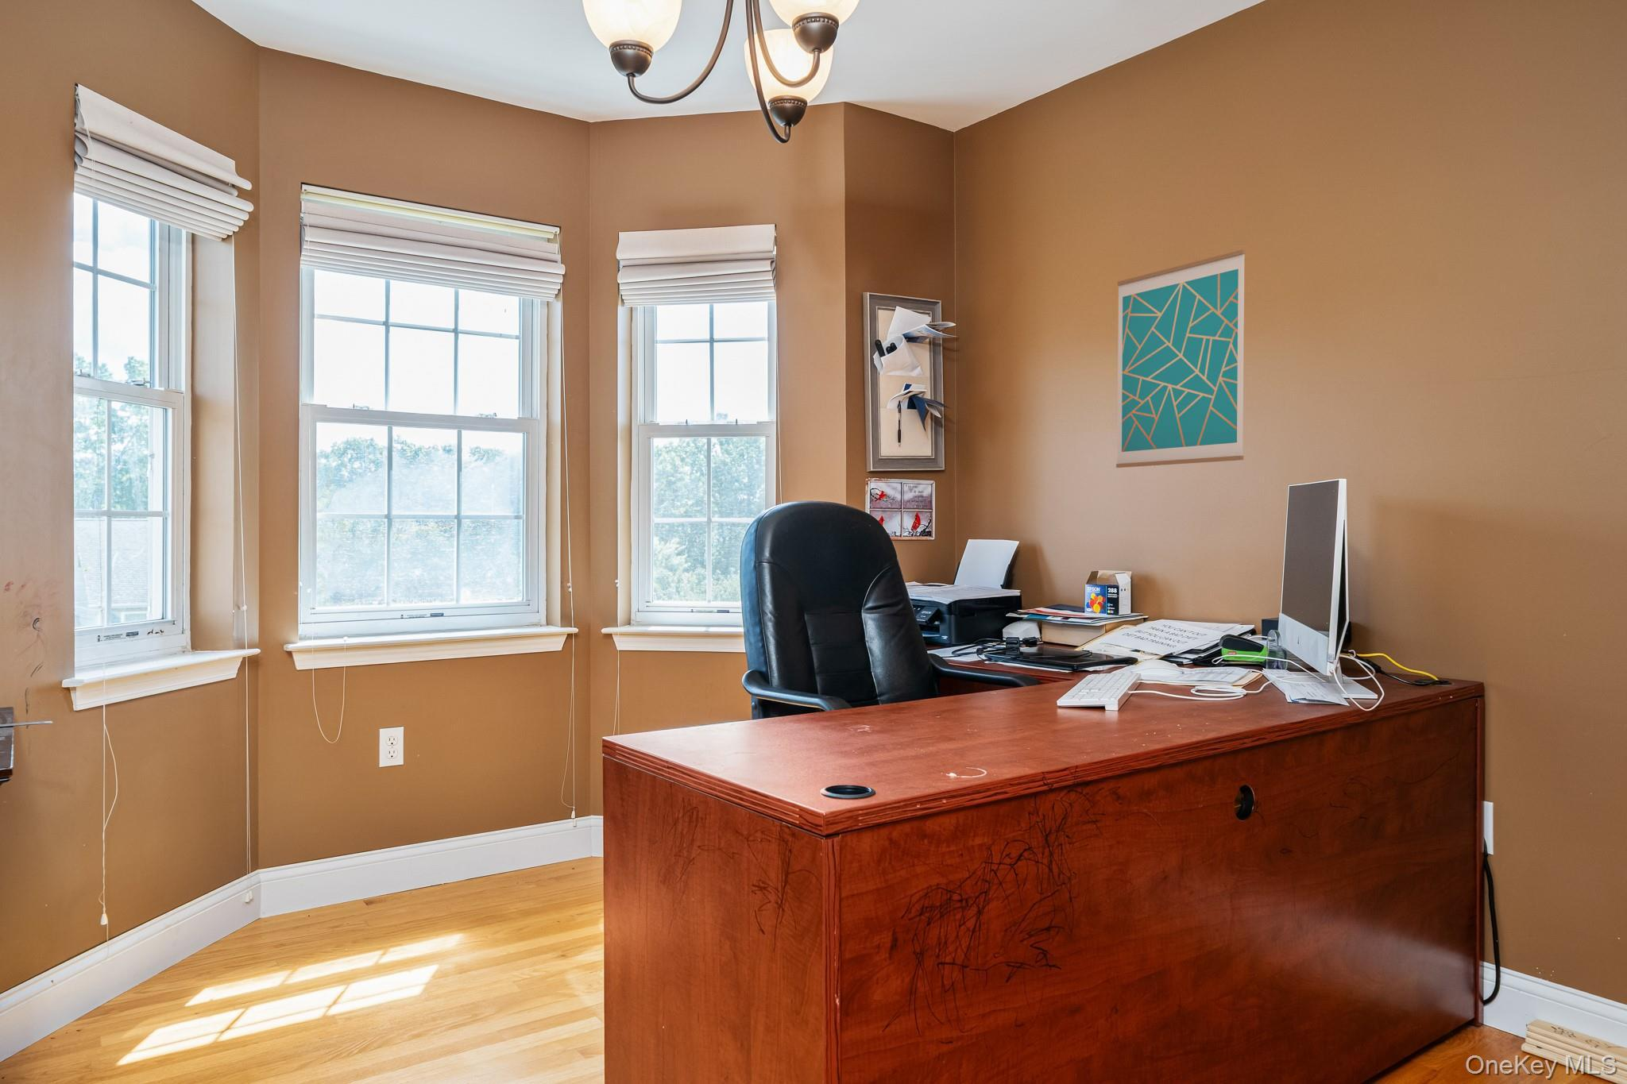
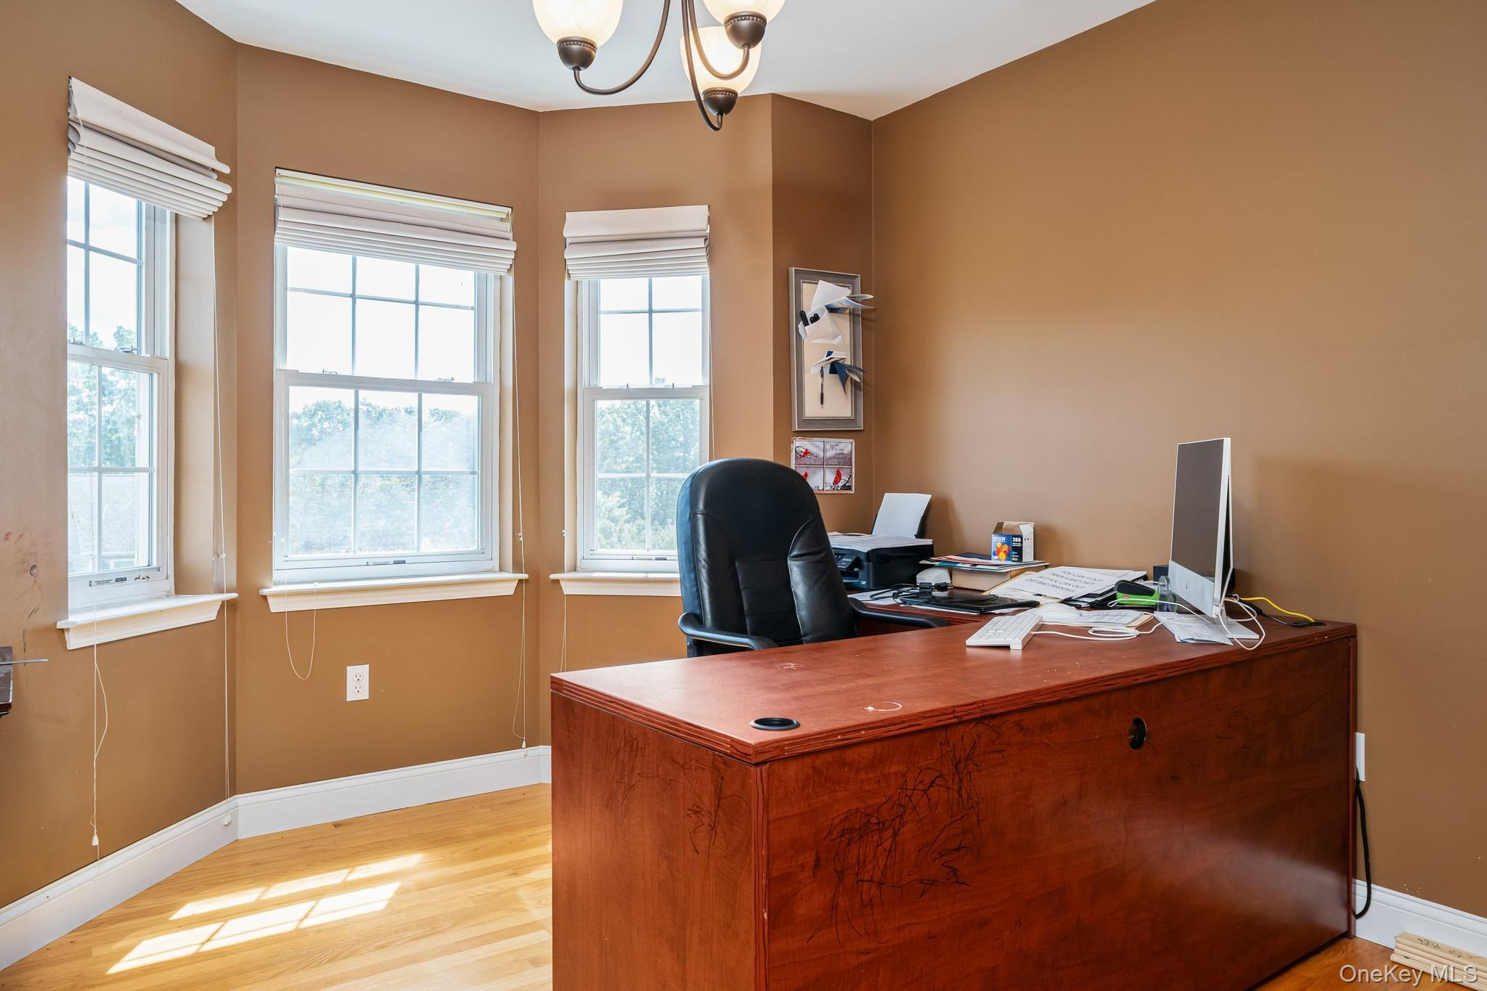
- wall art [1115,248,1246,468]
